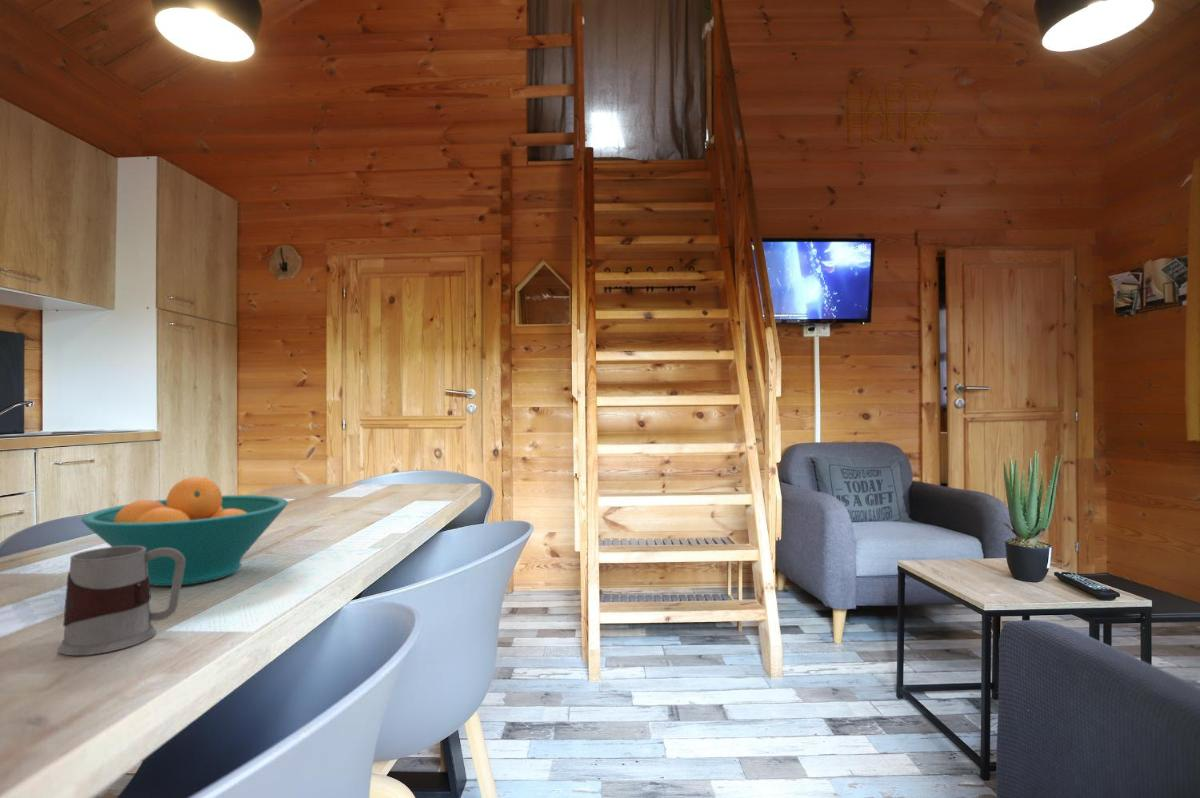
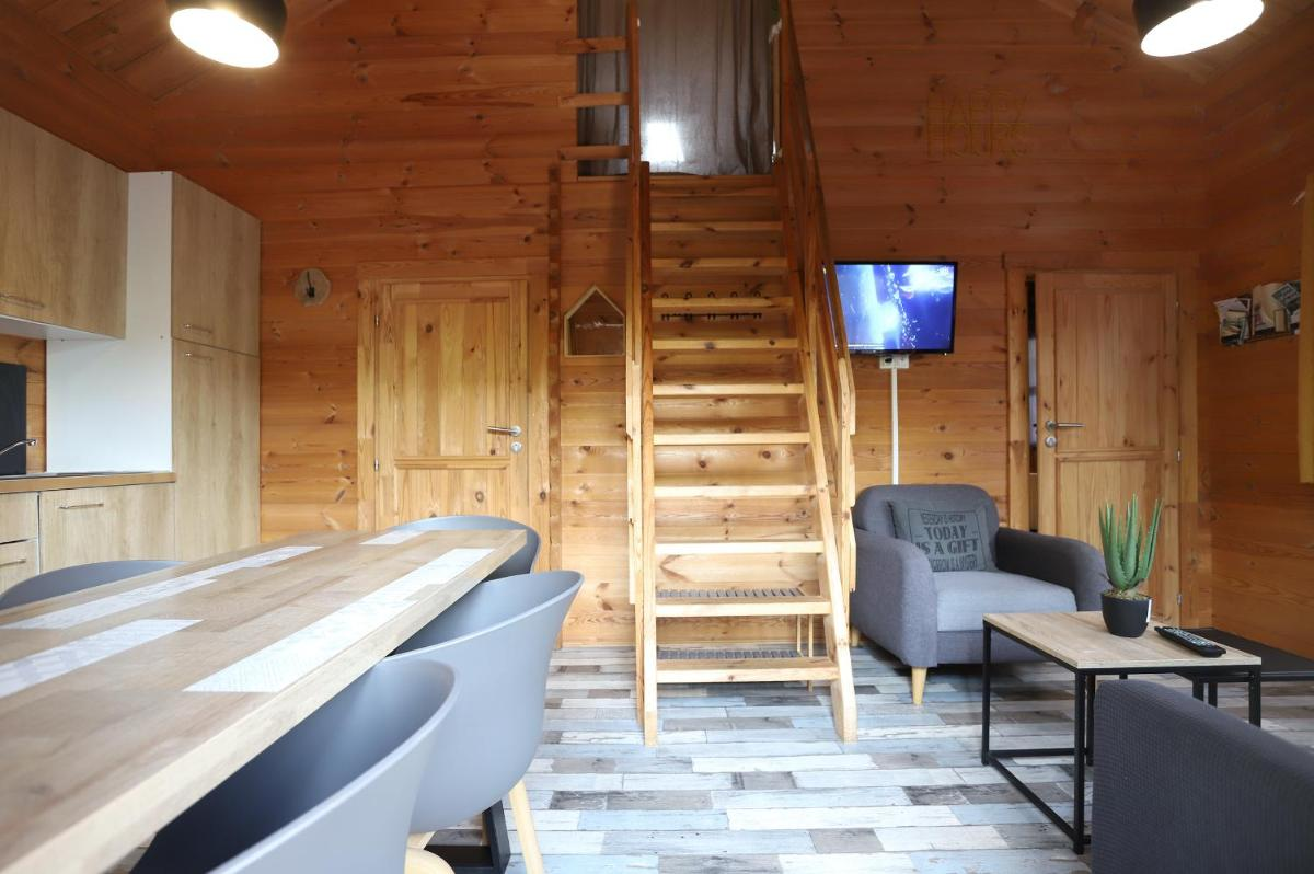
- mug [57,546,185,656]
- fruit bowl [80,476,289,587]
